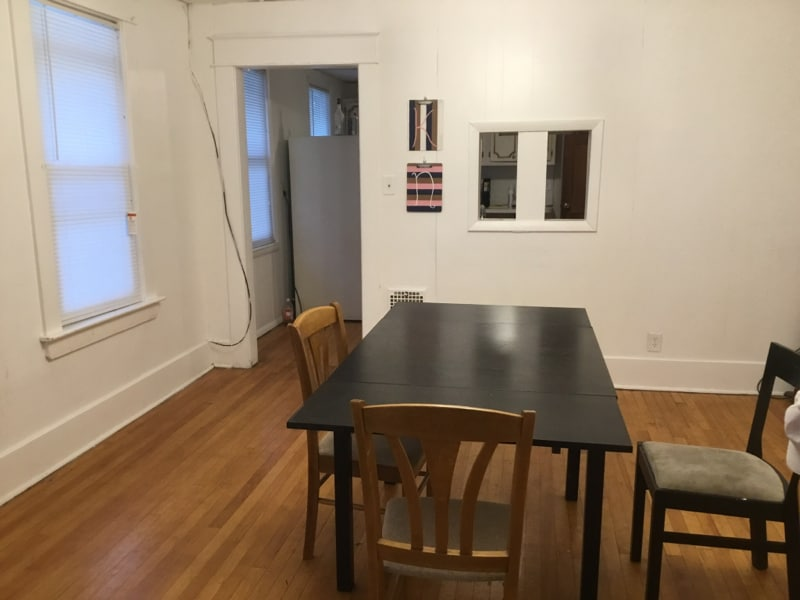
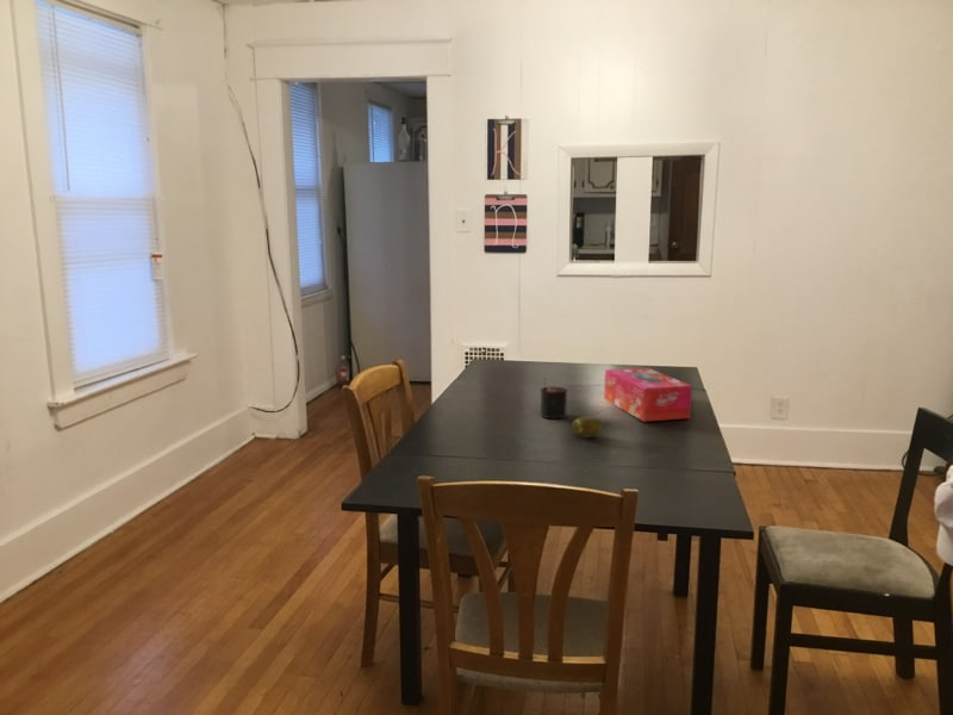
+ candle [538,377,568,419]
+ tissue box [603,367,693,423]
+ fruit [572,416,603,439]
